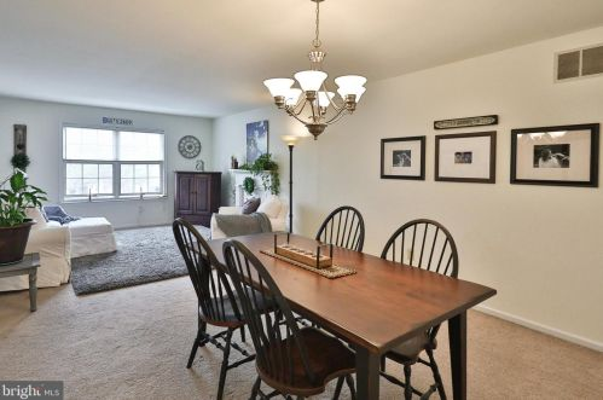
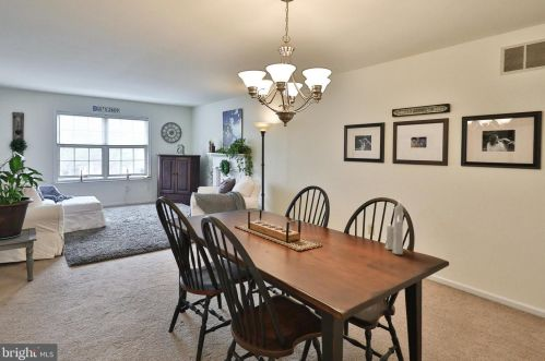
+ candle [384,198,404,255]
